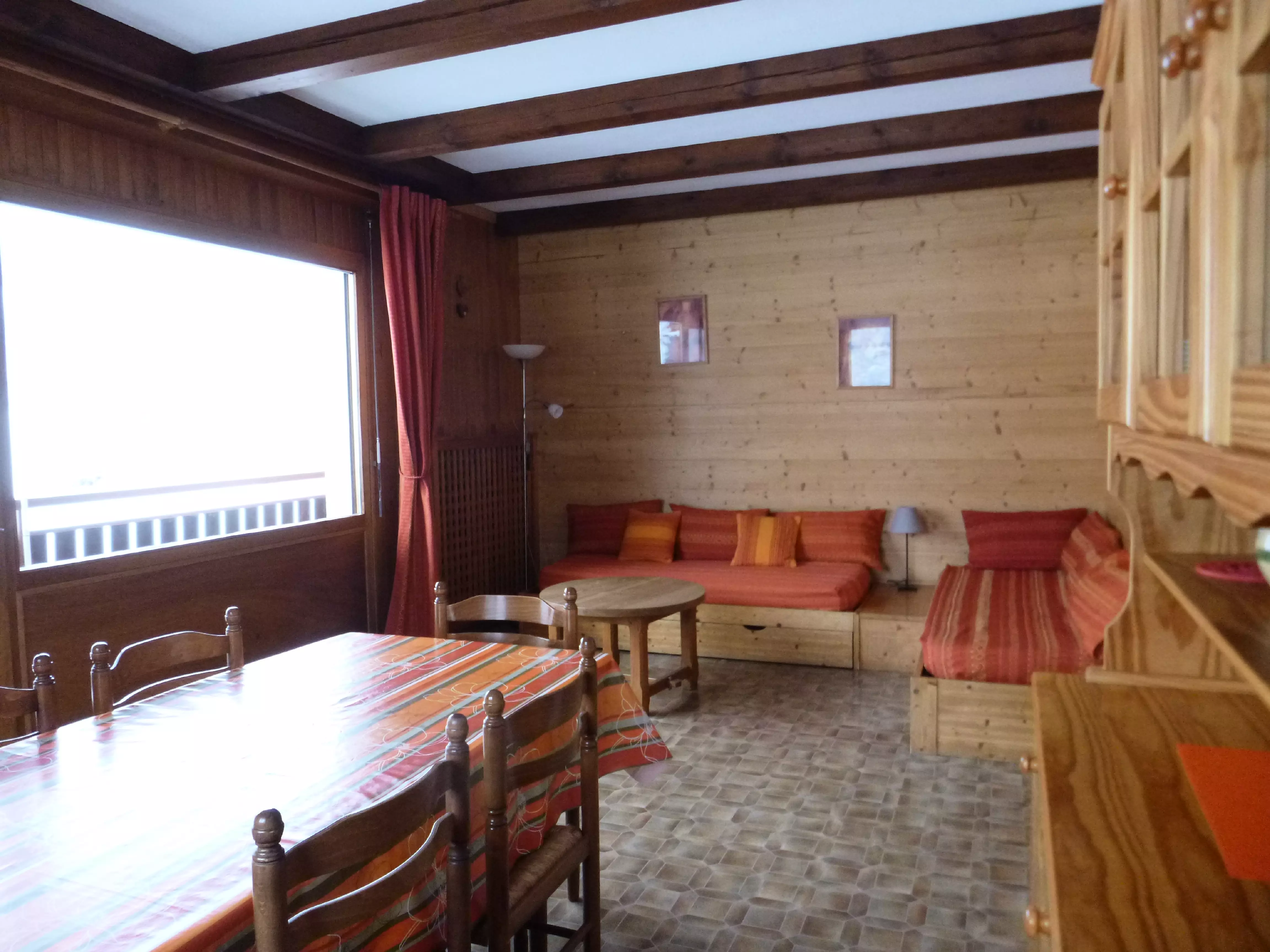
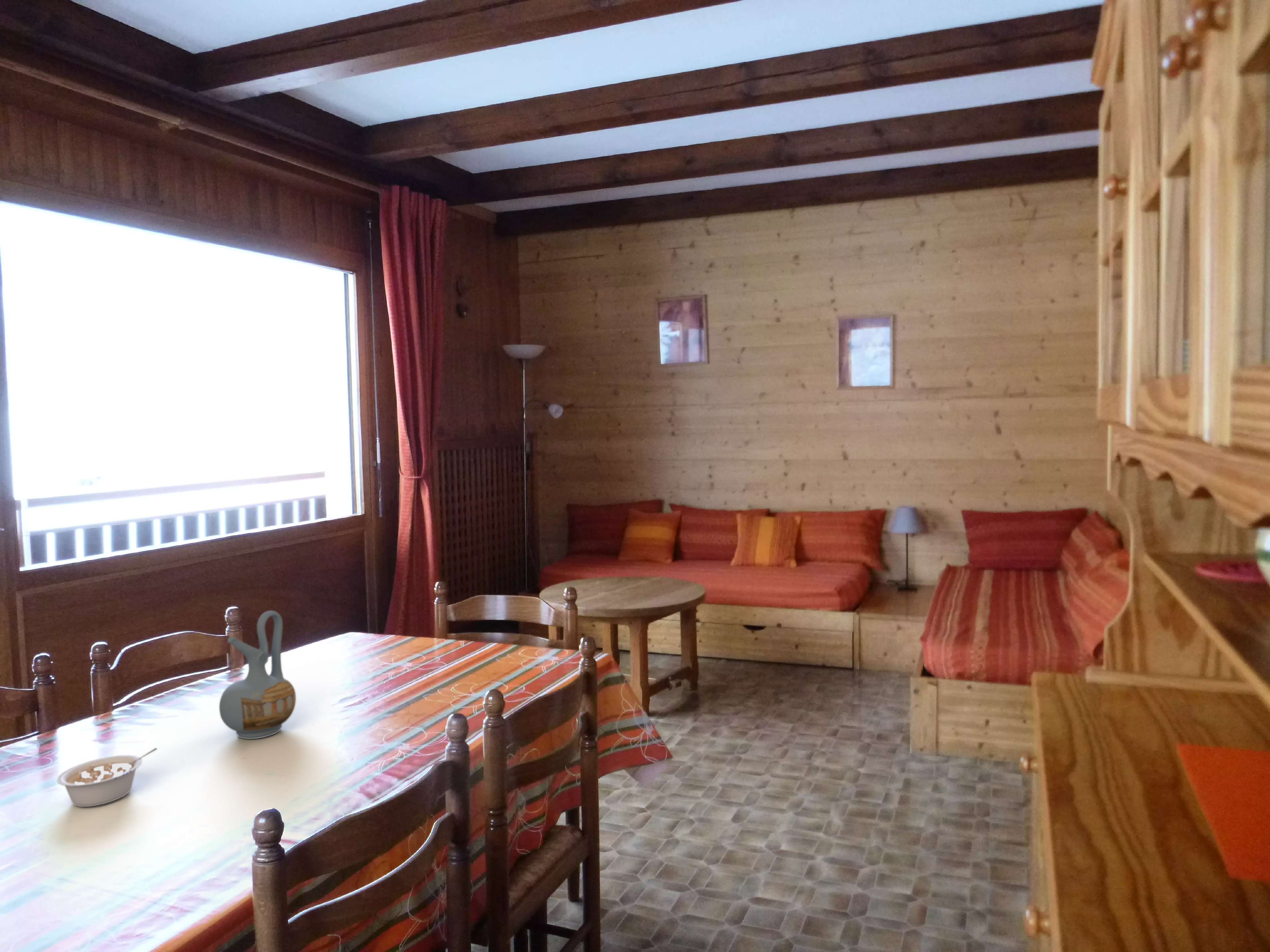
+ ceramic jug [219,610,296,739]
+ legume [56,747,158,807]
